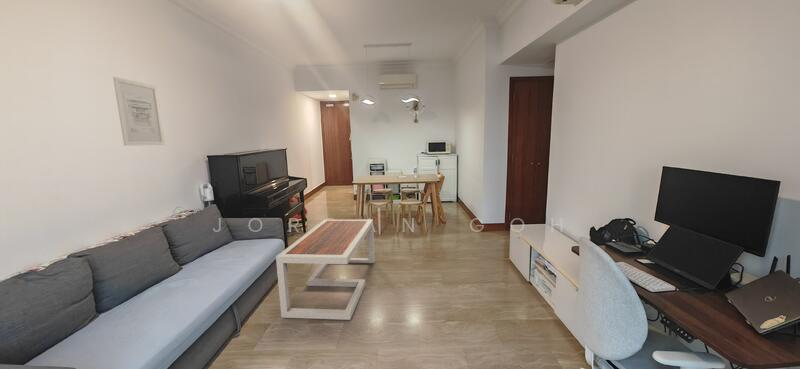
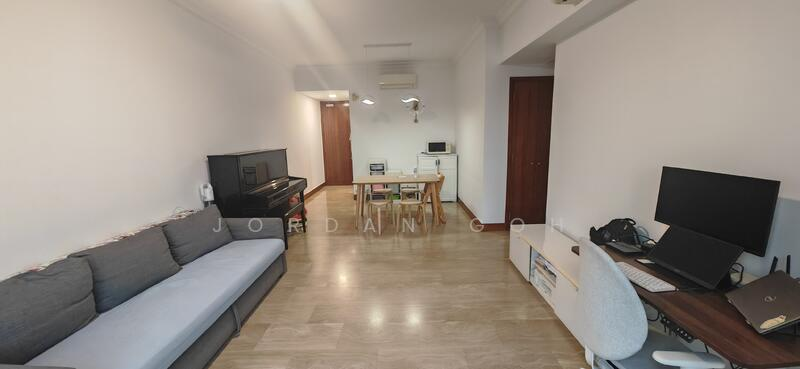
- wall art [112,76,166,147]
- coffee table [275,219,375,321]
